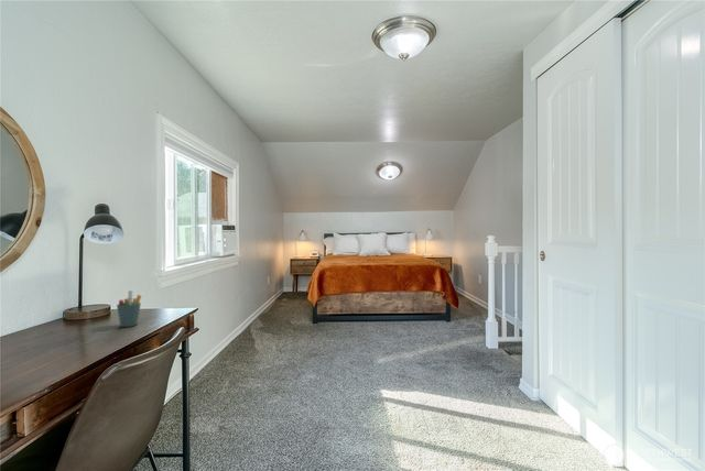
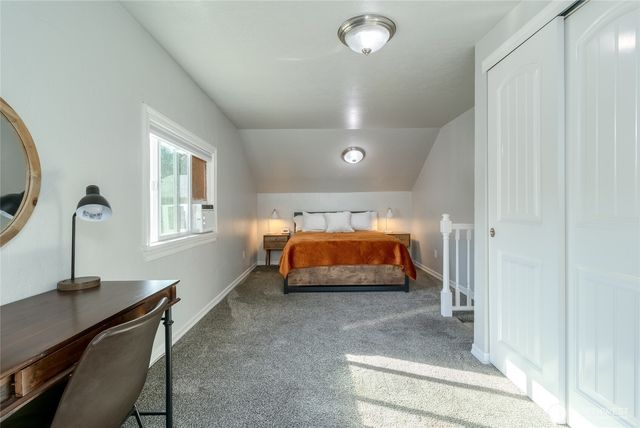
- pen holder [116,289,142,328]
